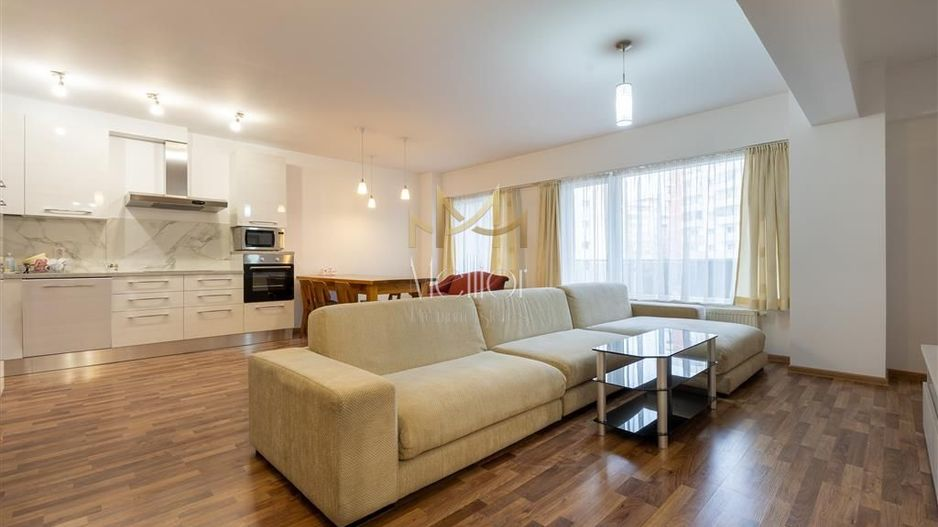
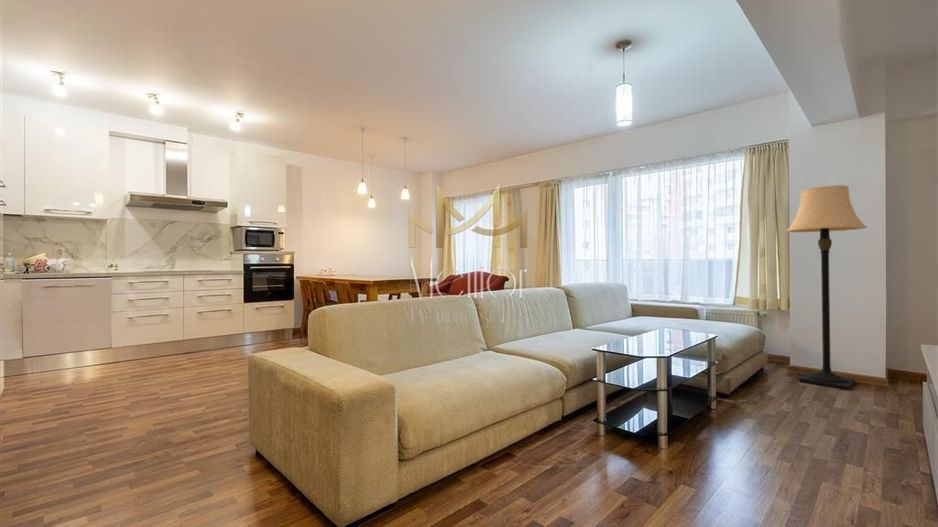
+ lamp [785,184,868,390]
